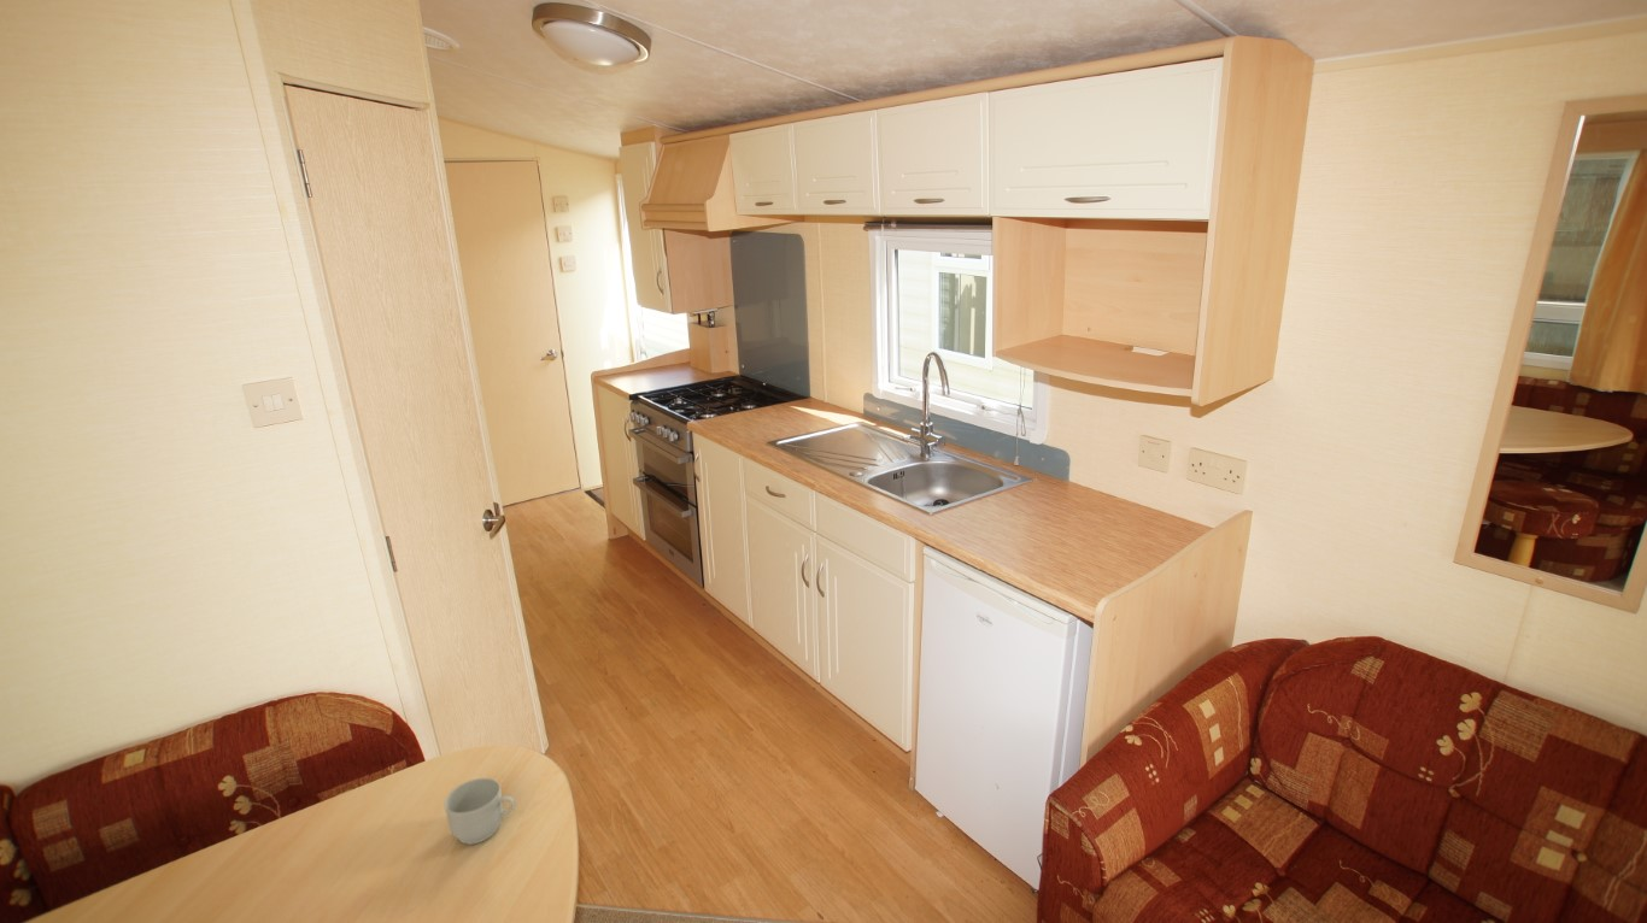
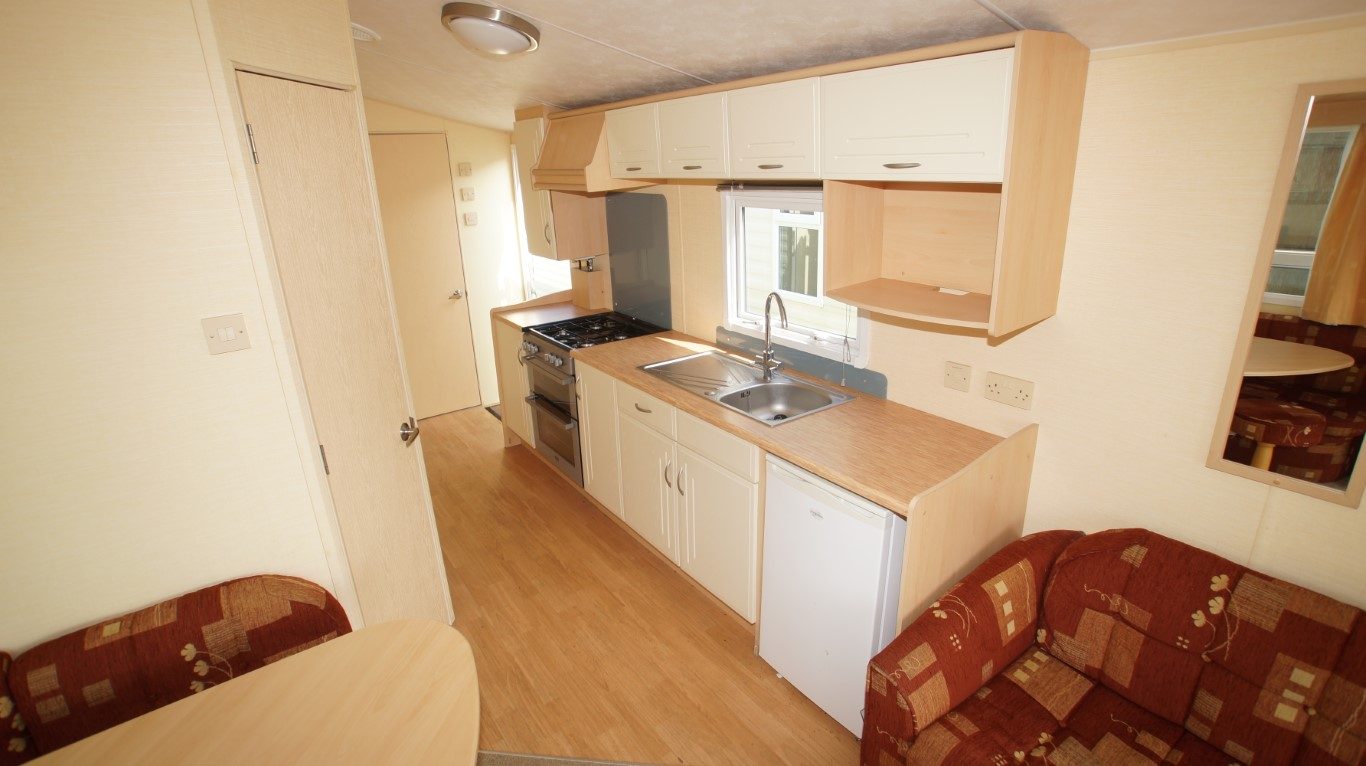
- mug [444,777,516,846]
